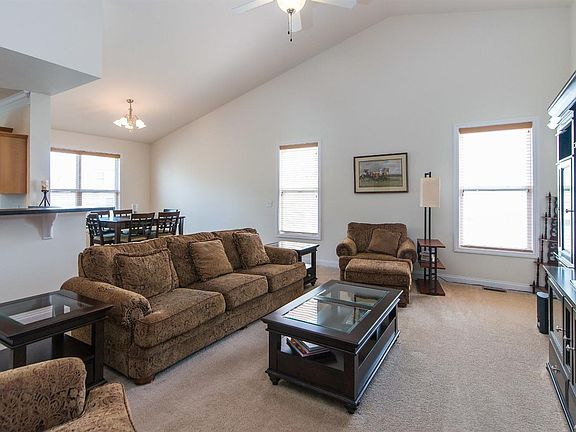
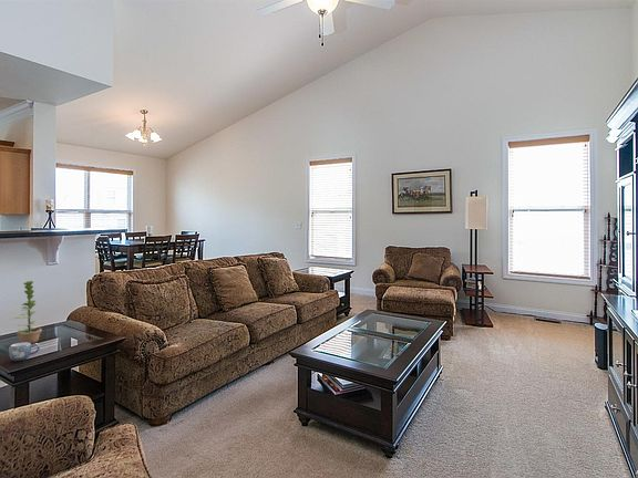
+ plant [12,280,43,344]
+ mug [8,342,41,362]
